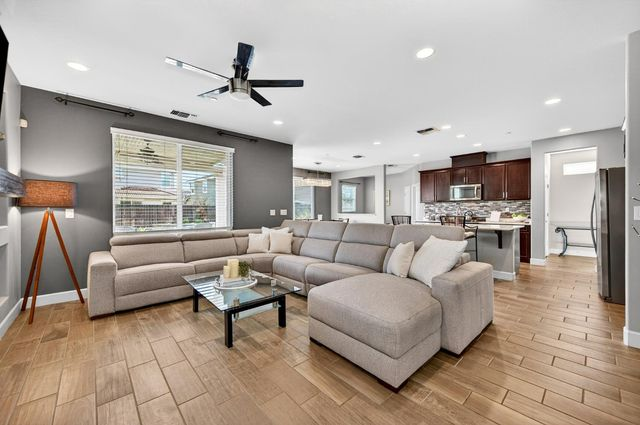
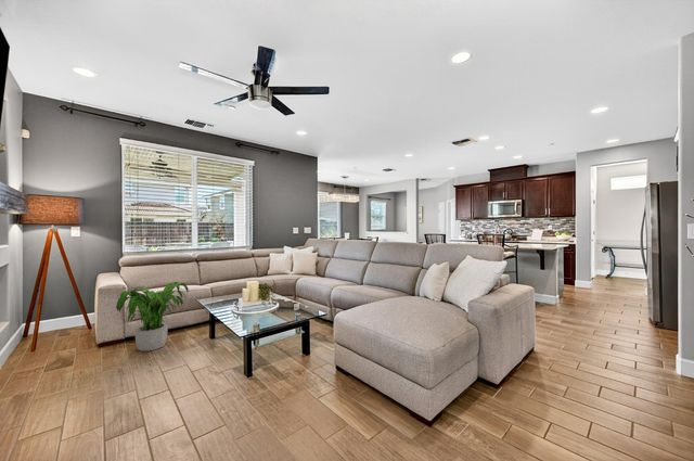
+ potted plant [114,281,190,353]
